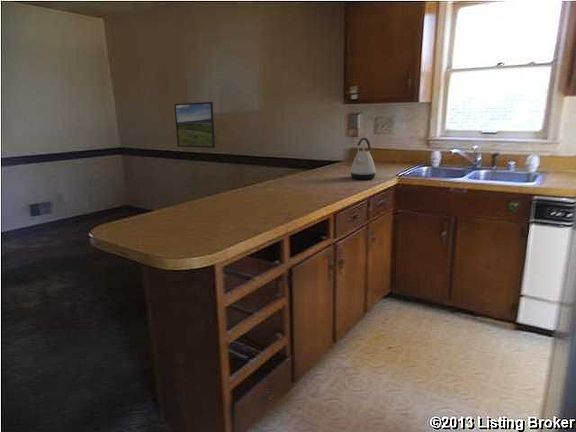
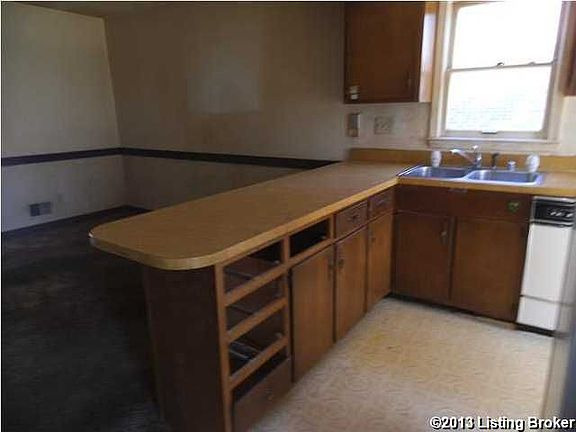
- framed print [173,101,216,149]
- kettle [349,137,377,180]
